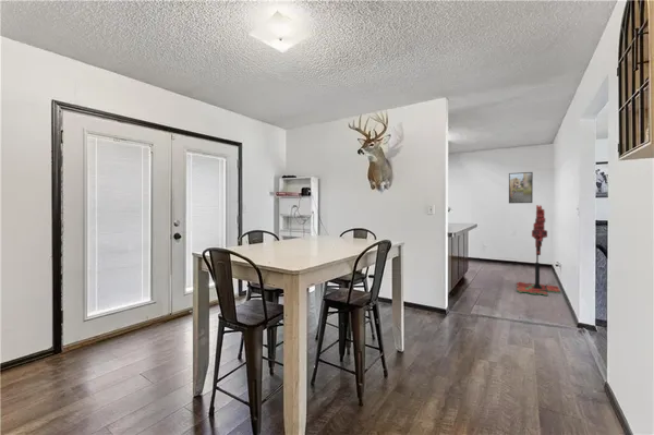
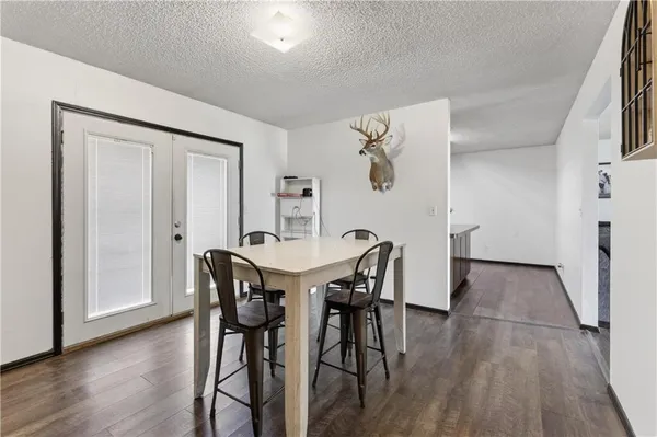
- tree [516,204,561,297]
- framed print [508,171,534,204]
